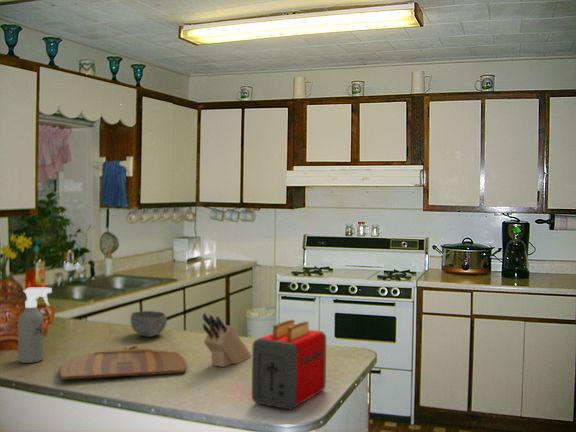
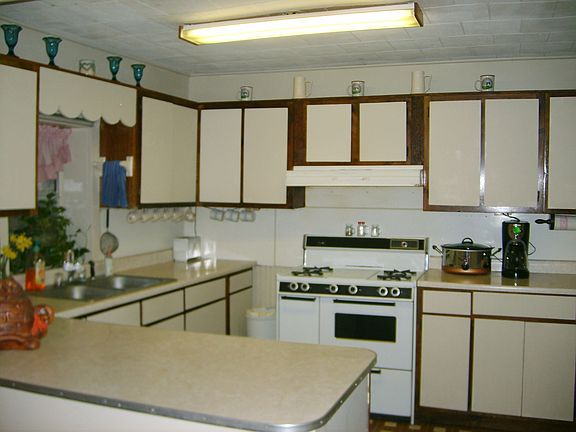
- bowl [129,310,168,338]
- toaster [251,319,327,410]
- cutting board [59,345,187,380]
- spray bottle [17,287,53,364]
- knife block [202,313,252,368]
